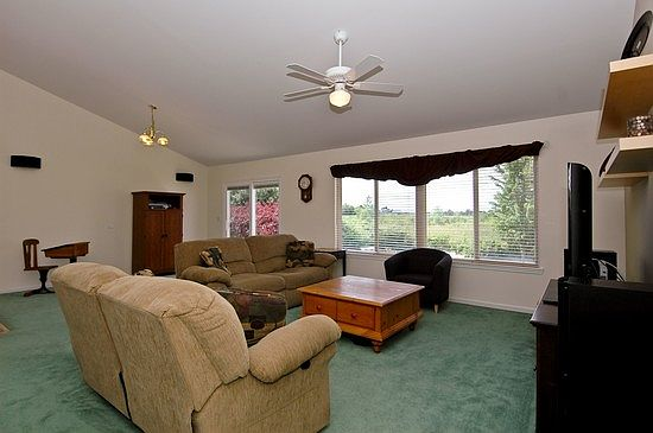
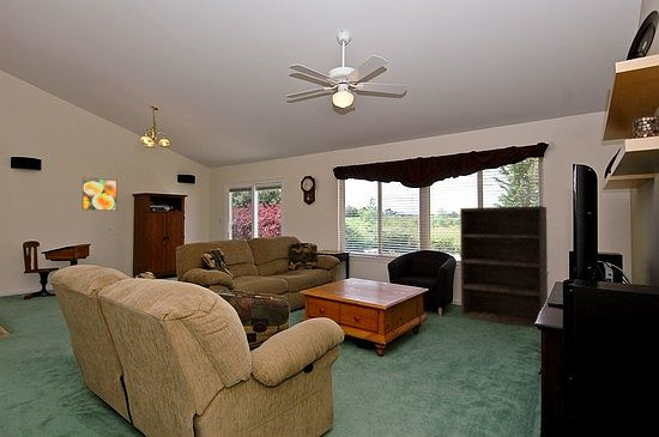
+ bookshelf [459,205,549,329]
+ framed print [81,176,119,212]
